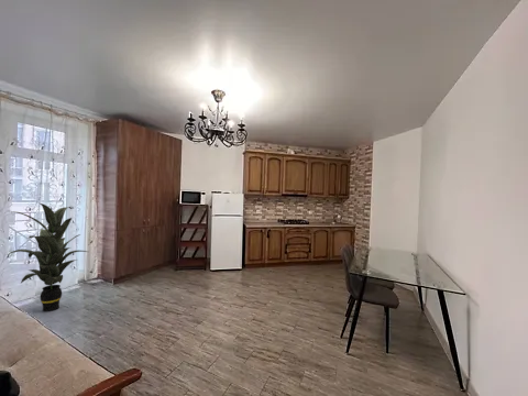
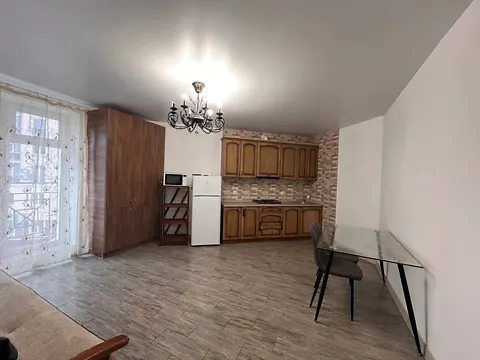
- indoor plant [6,201,88,312]
